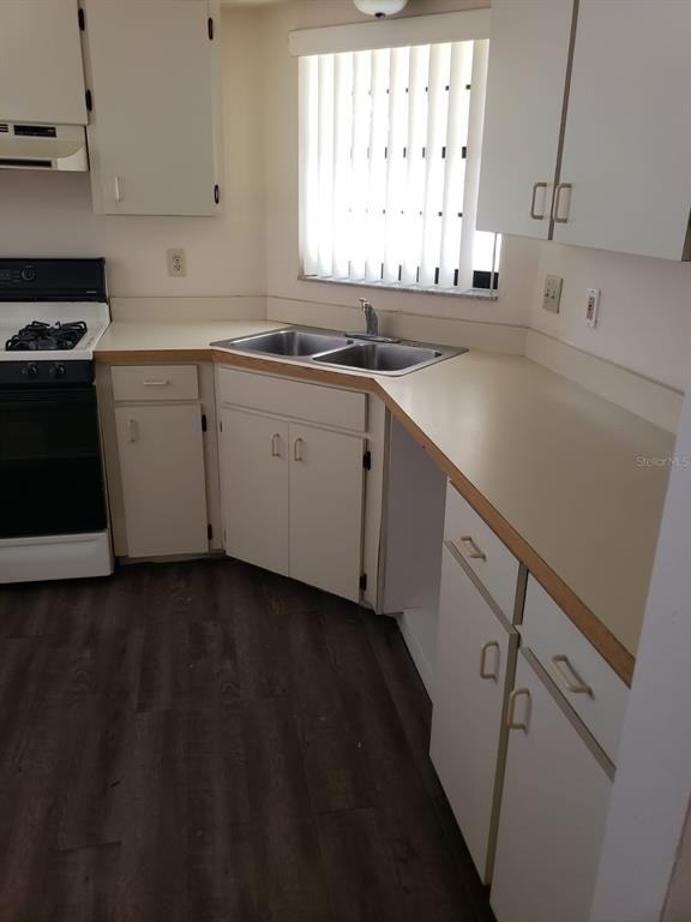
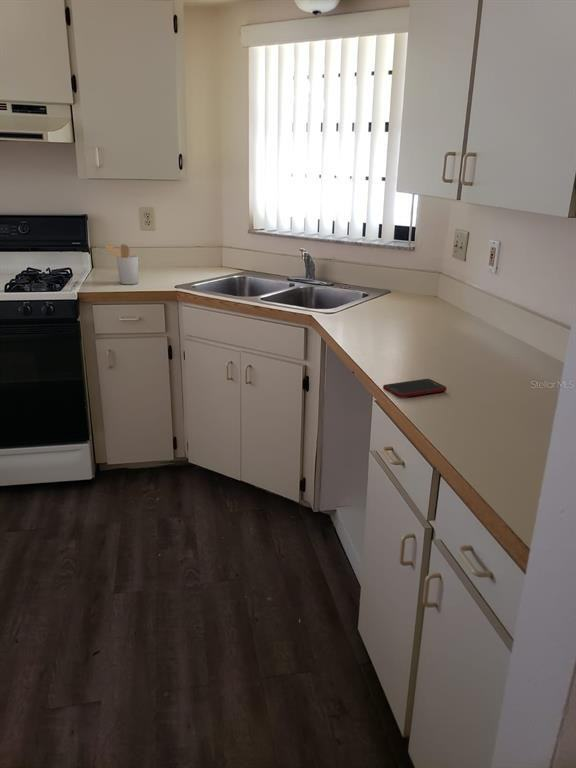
+ cell phone [382,378,447,399]
+ utensil holder [103,243,140,285]
